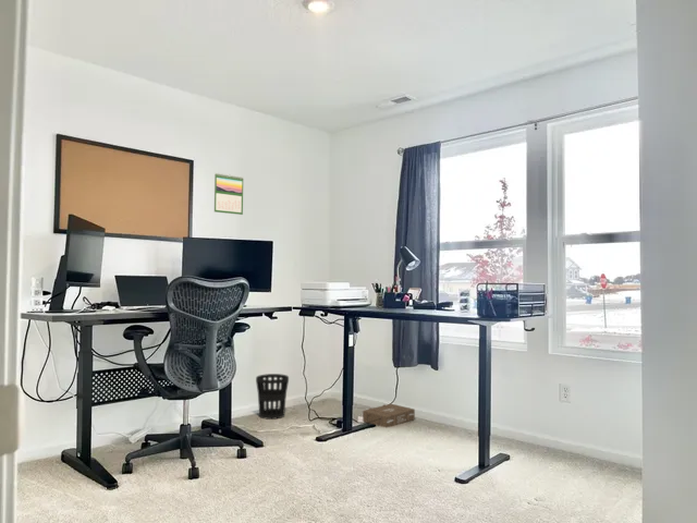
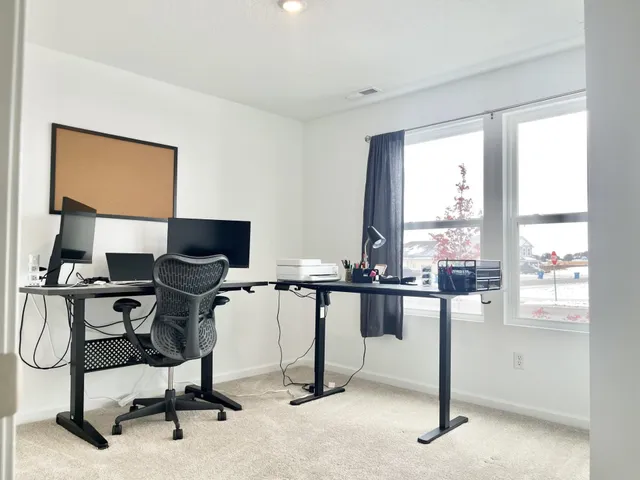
- calendar [213,172,244,216]
- wastebasket [255,373,290,421]
- ammunition box [362,403,416,428]
